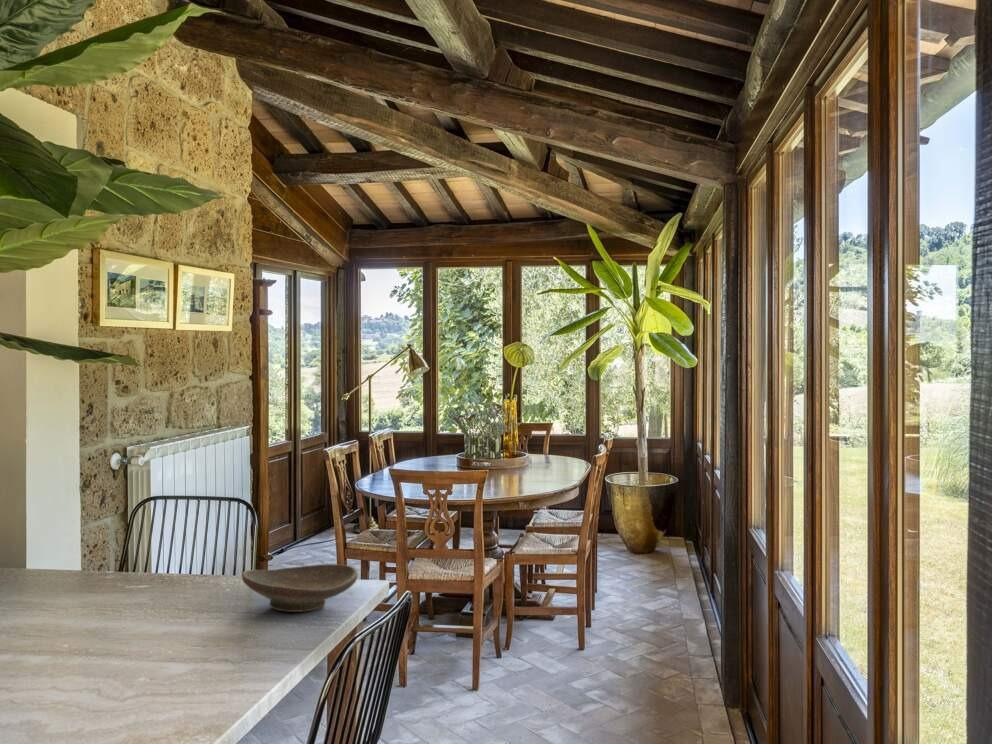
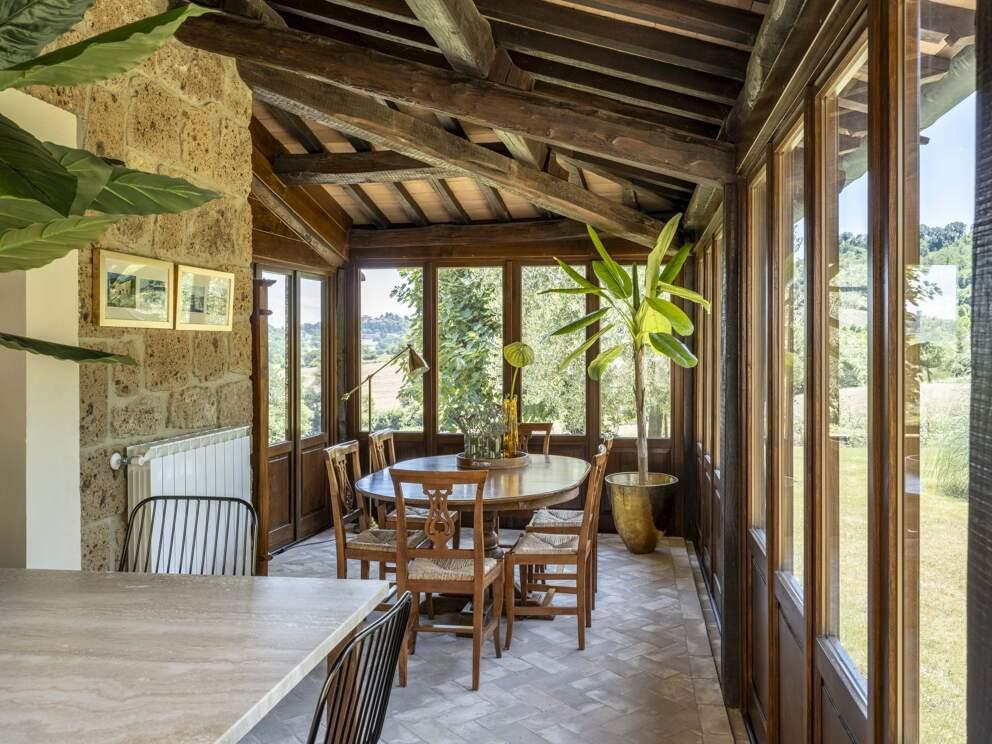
- decorative bowl [241,563,359,613]
